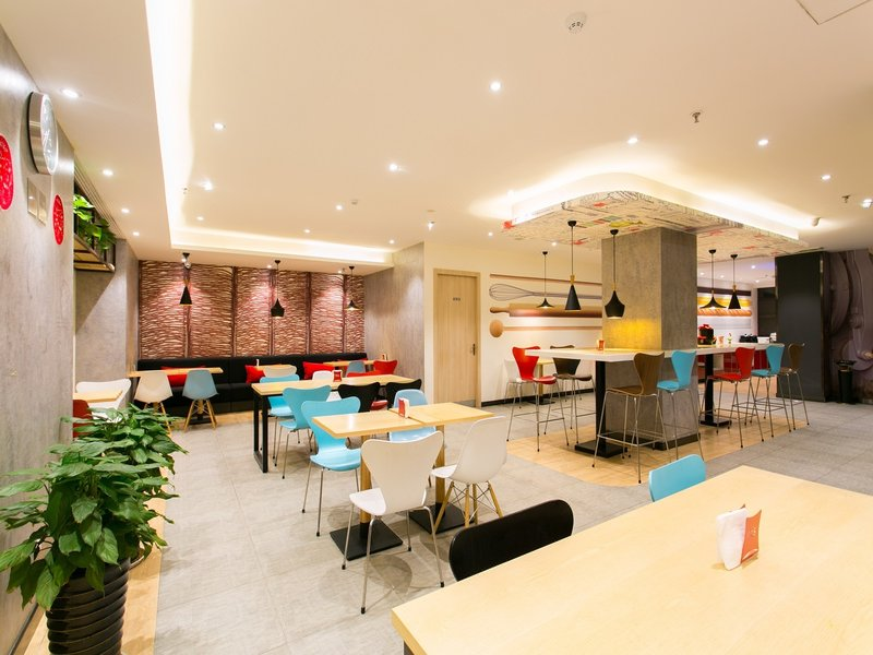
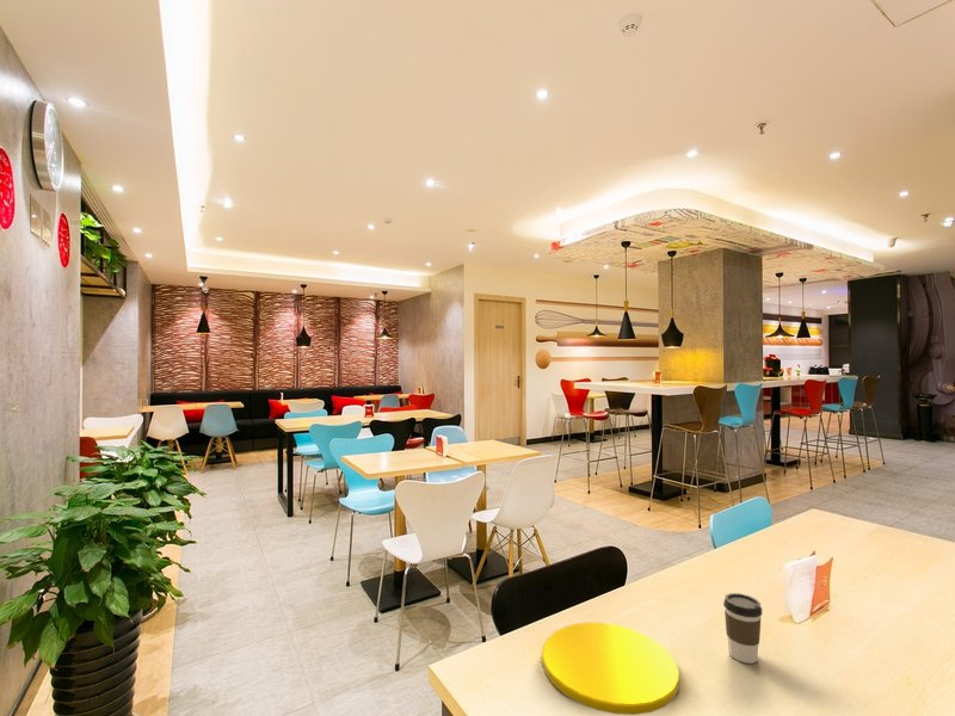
+ coffee cup [722,592,764,665]
+ plate [541,622,680,716]
